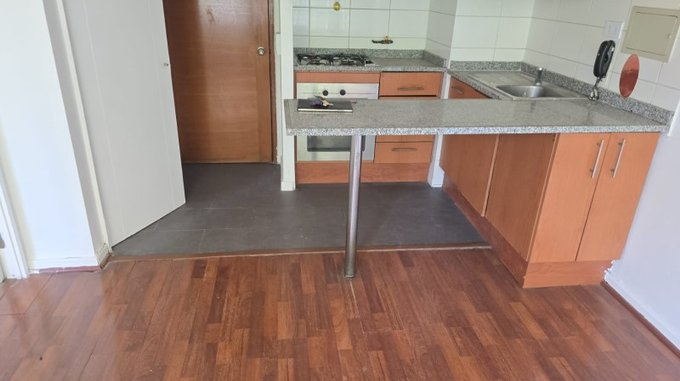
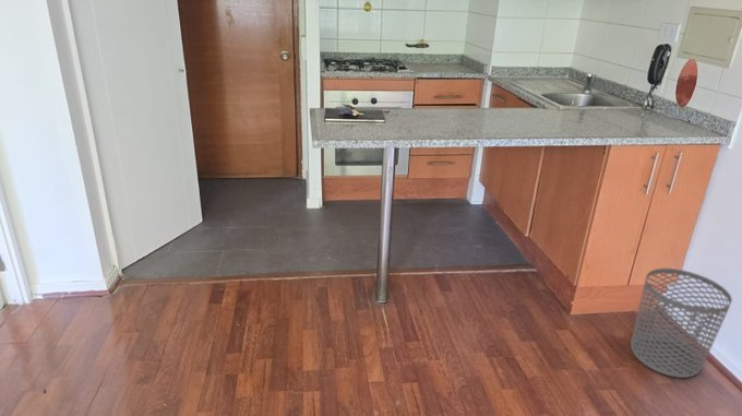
+ waste bin [630,268,733,379]
